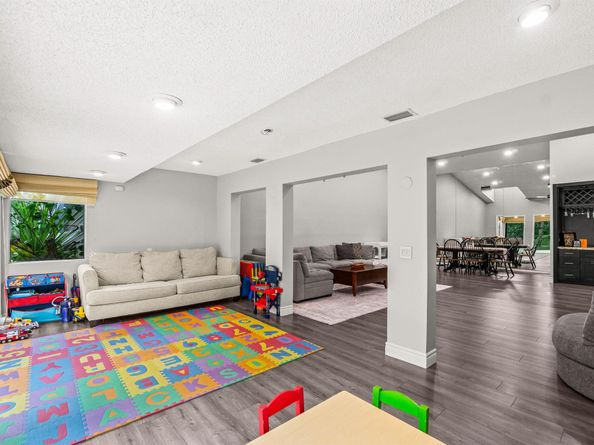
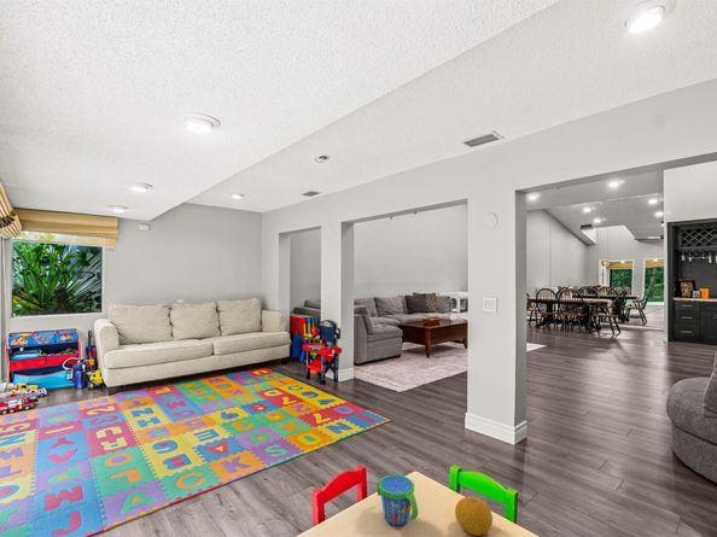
+ fruit [454,495,494,537]
+ snack cup [375,474,419,526]
